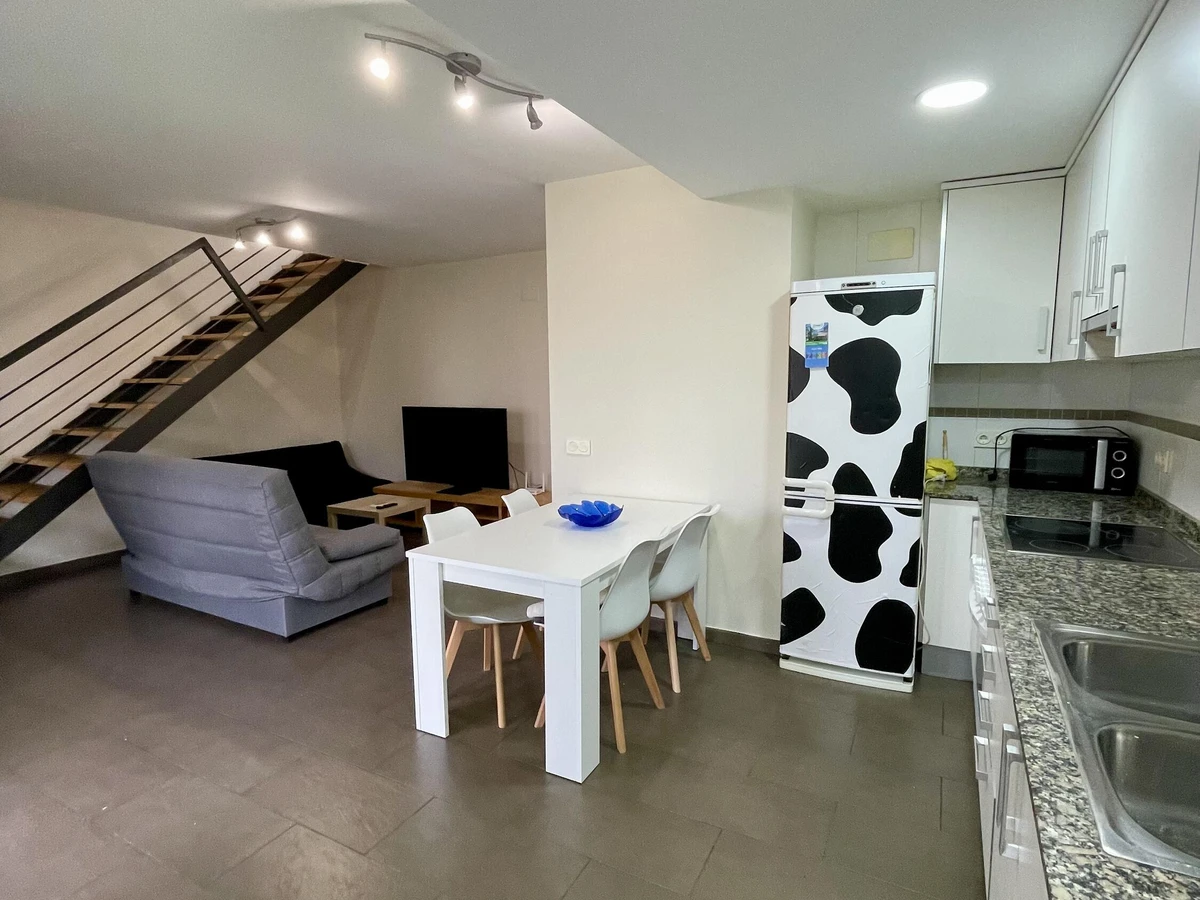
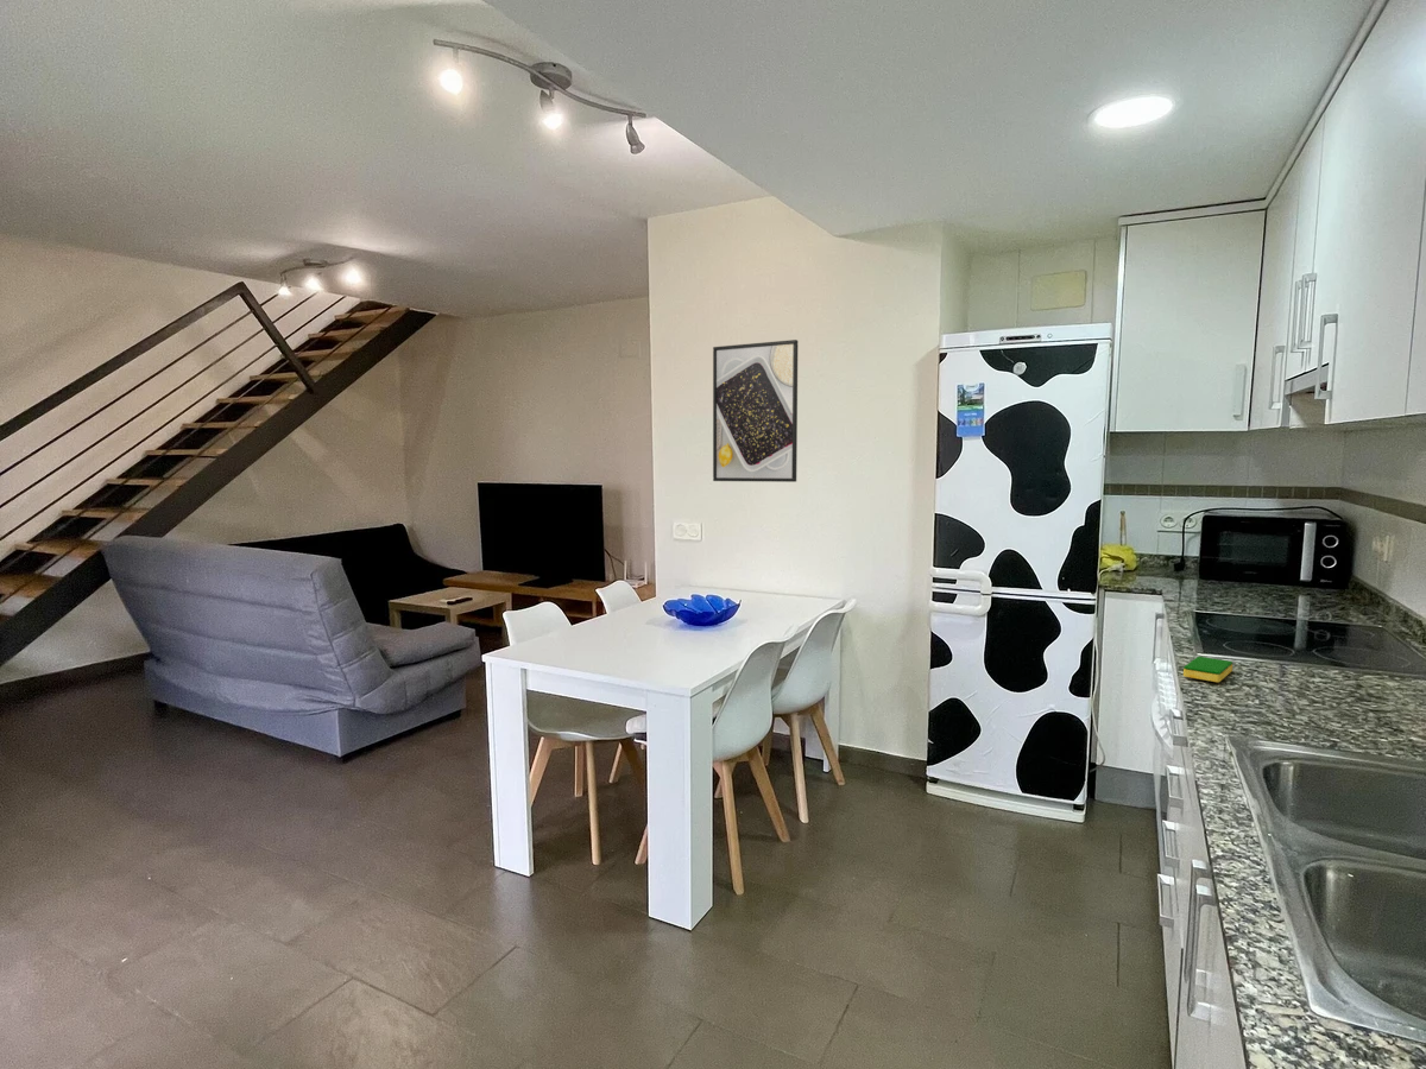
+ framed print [712,339,799,483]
+ dish sponge [1182,656,1233,683]
